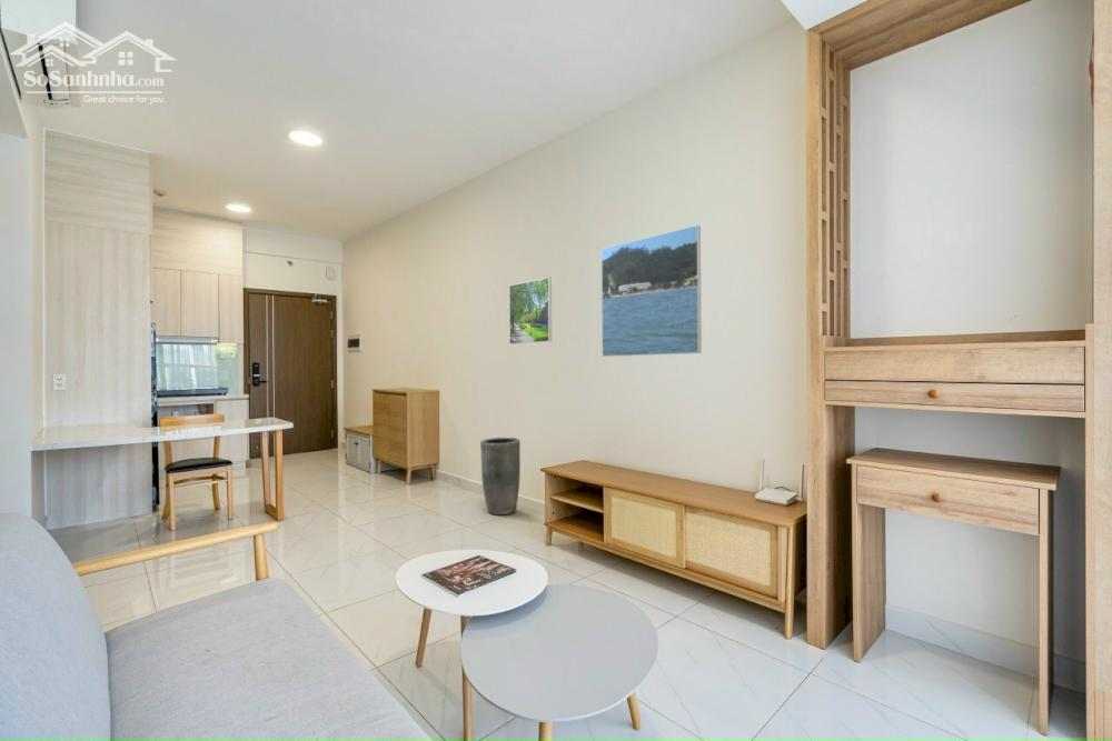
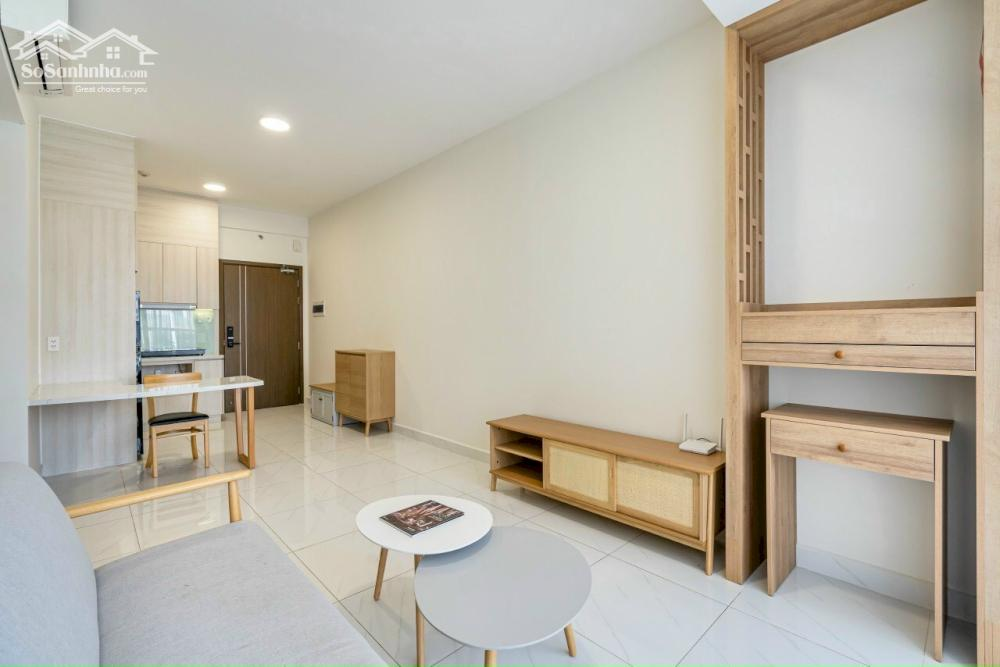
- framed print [600,224,703,358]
- vase [479,437,522,515]
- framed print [508,277,553,346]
